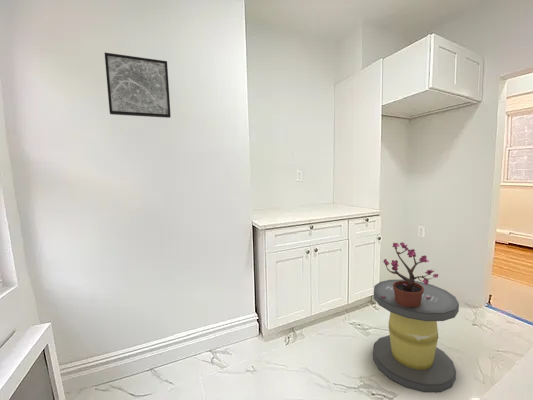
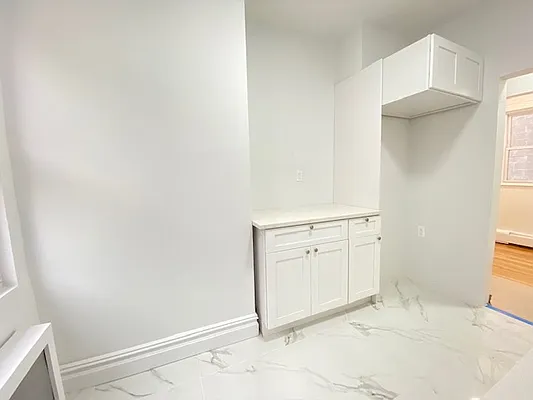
- wall art [104,52,172,119]
- potted plant [381,241,439,307]
- stool [372,279,460,393]
